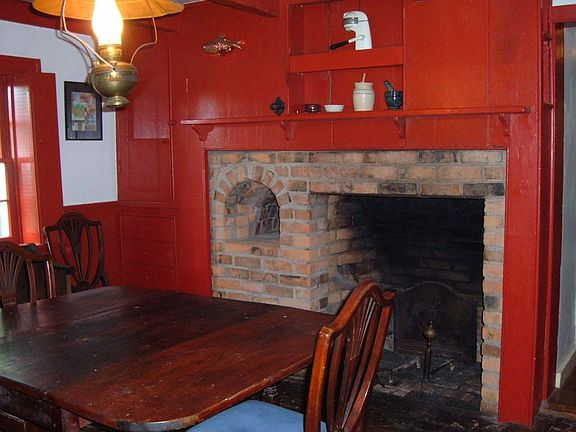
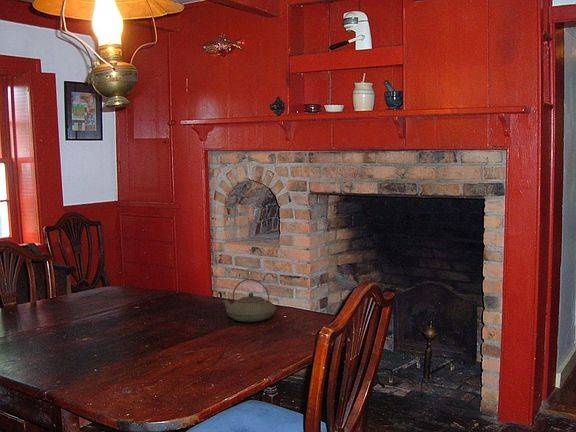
+ teapot [221,278,277,323]
